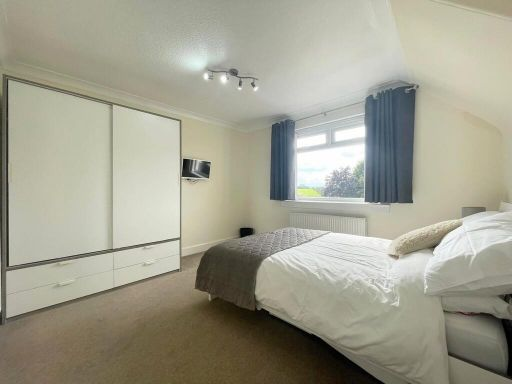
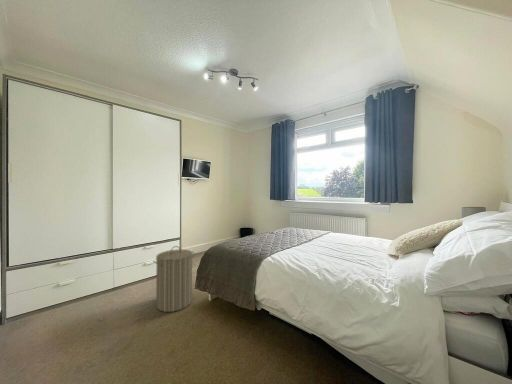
+ laundry hamper [152,245,195,313]
